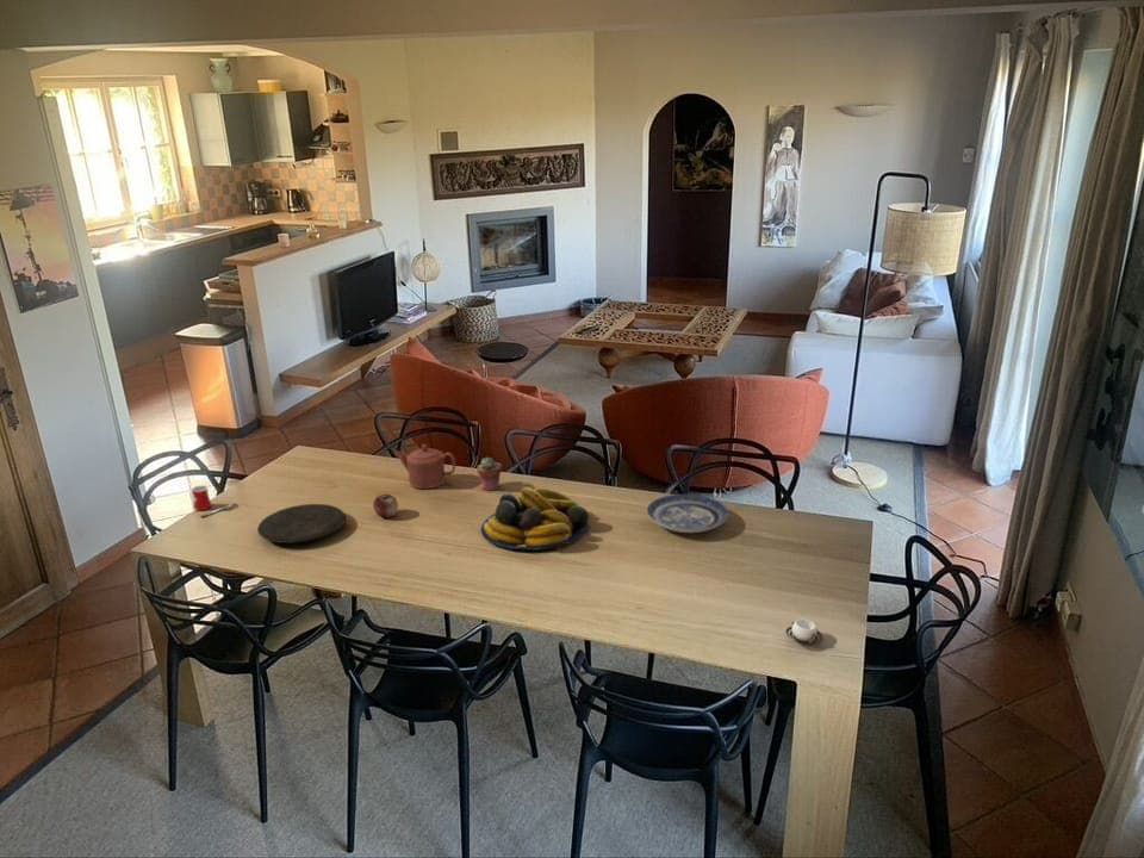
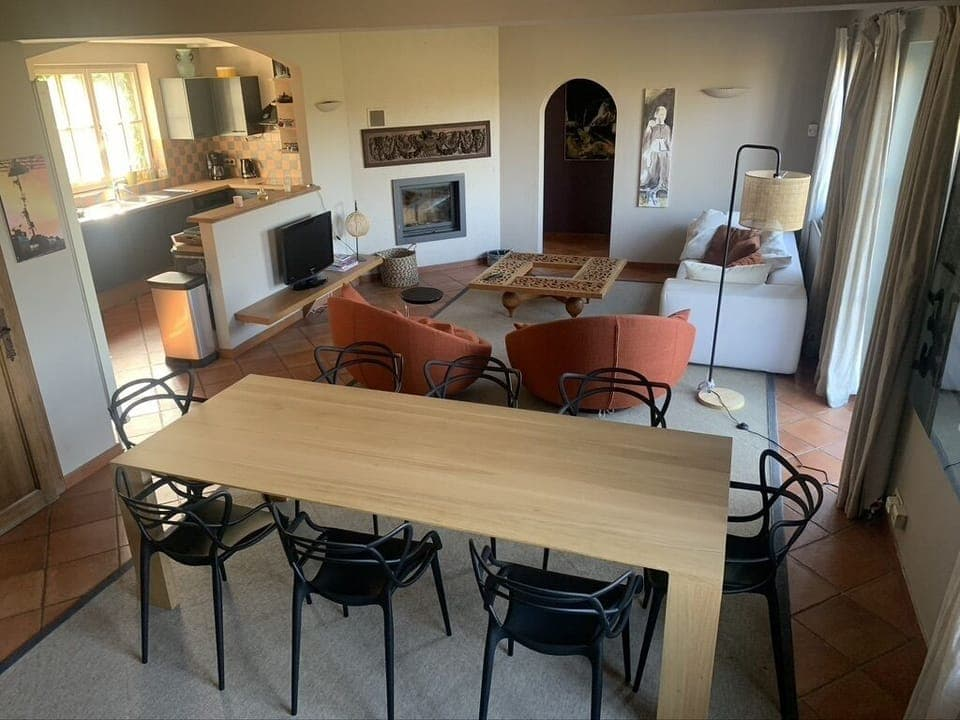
- plate [646,493,729,534]
- fruit bowl [480,486,592,552]
- potted succulent [475,456,503,492]
- mug [189,484,234,518]
- cup [785,617,823,647]
- plate [256,503,347,545]
- teapot [393,443,456,490]
- apple [372,493,399,518]
